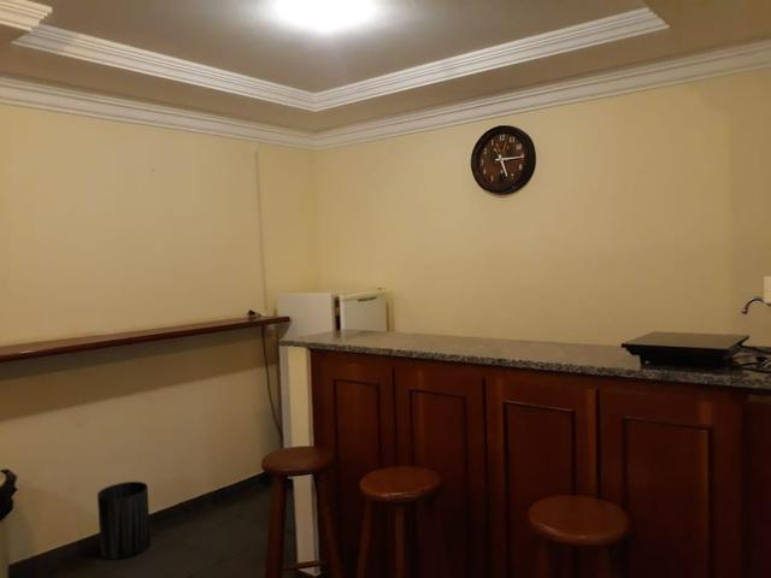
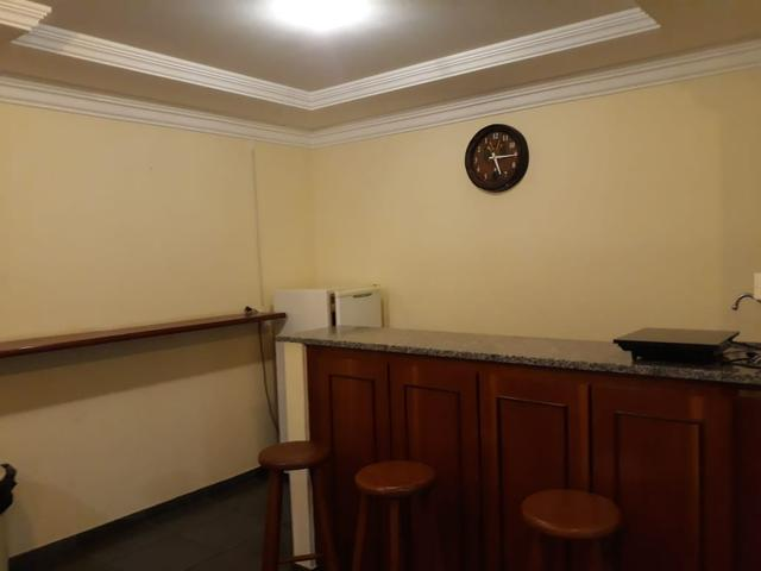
- trash can [96,480,152,560]
